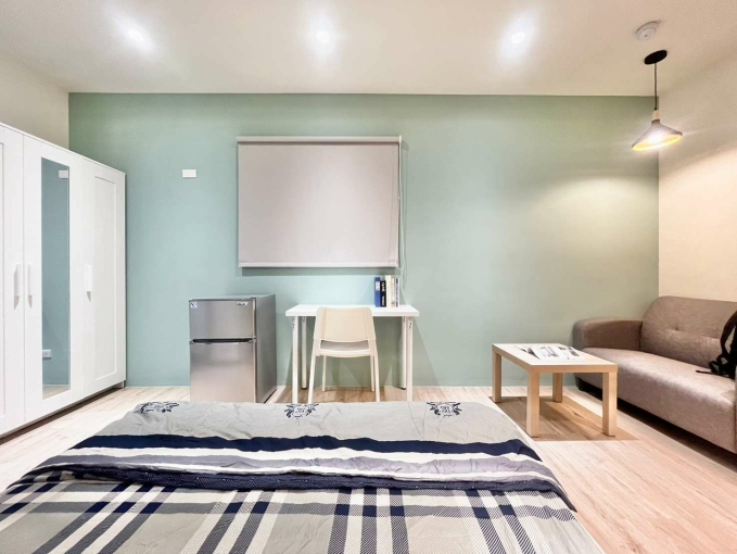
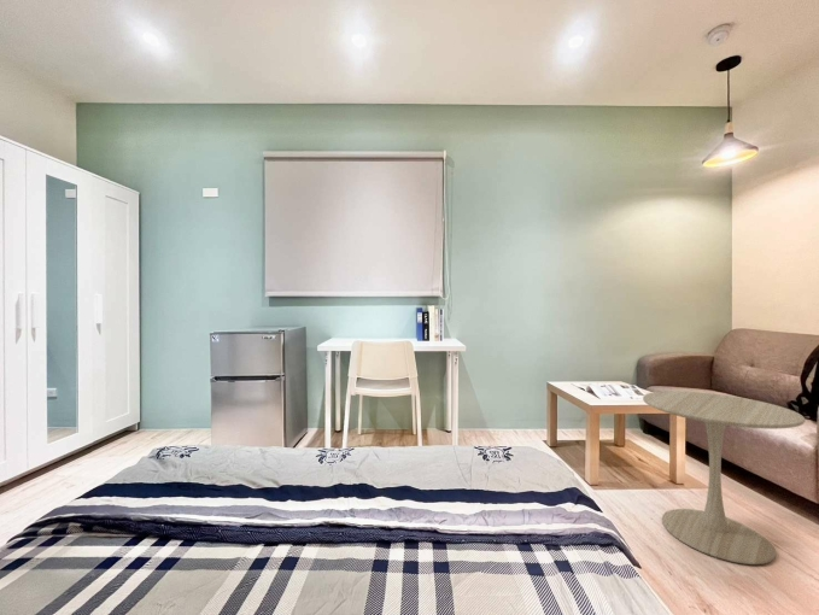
+ side table [642,390,806,566]
